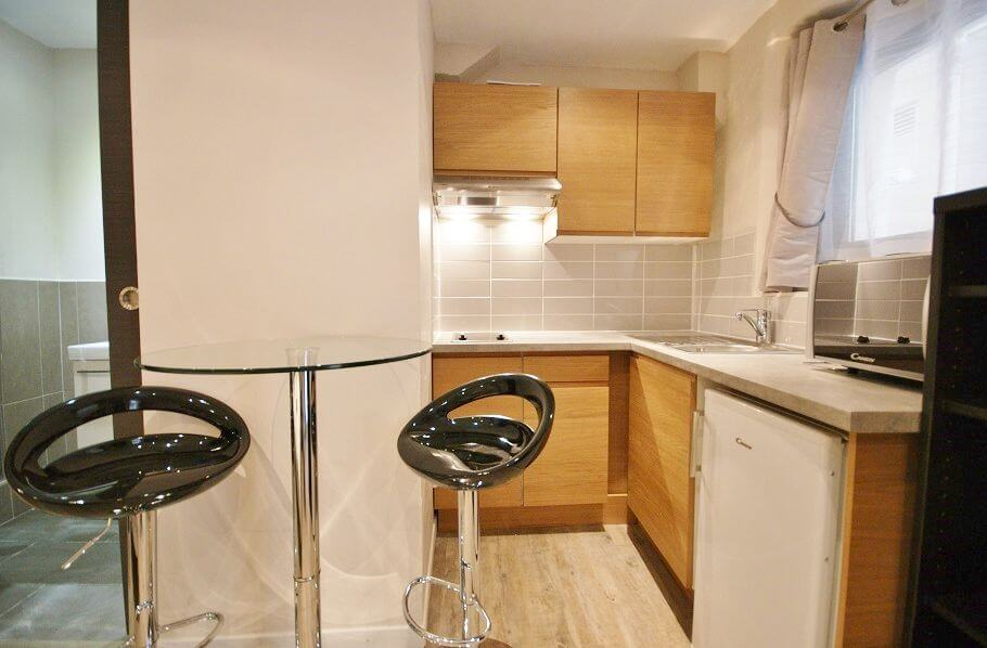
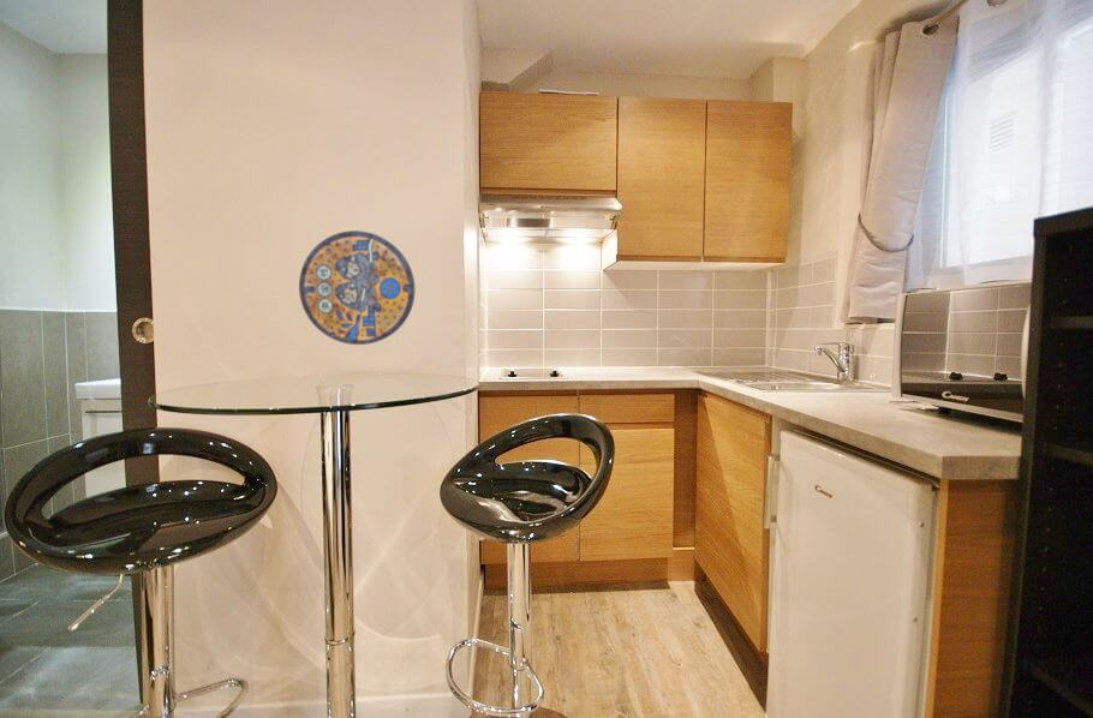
+ manhole cover [298,229,416,346]
